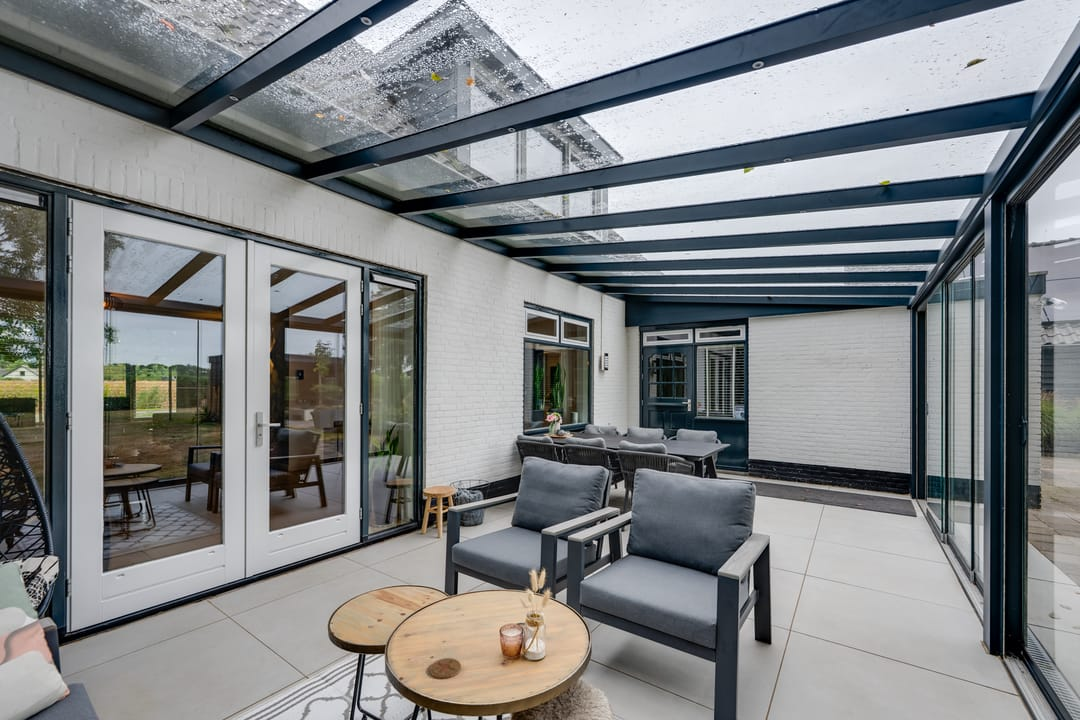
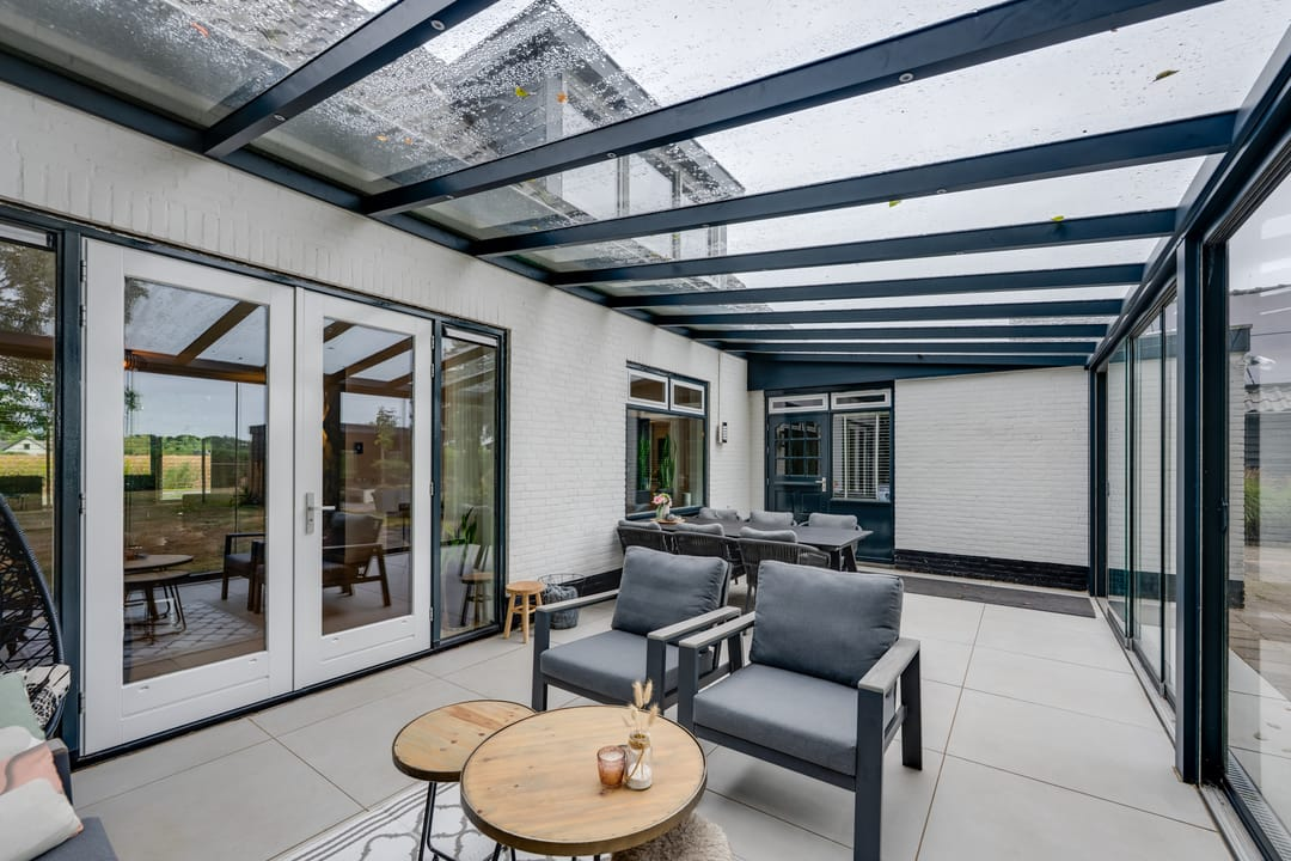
- coaster [429,657,462,679]
